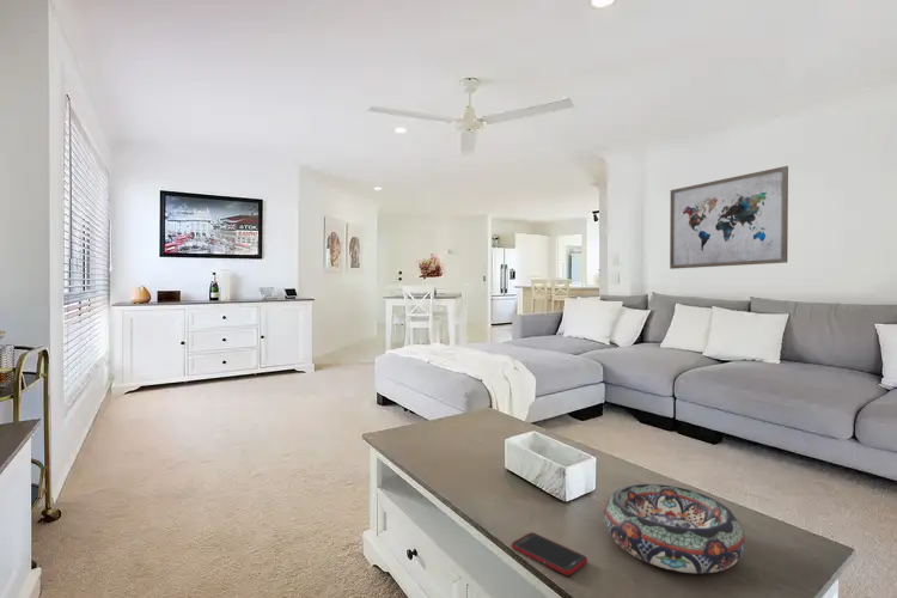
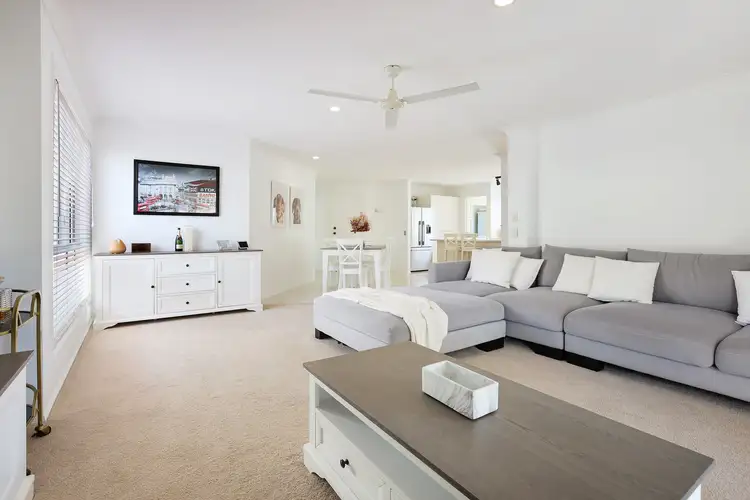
- cell phone [511,531,588,576]
- wall art [669,165,789,270]
- decorative bowl [603,483,746,574]
